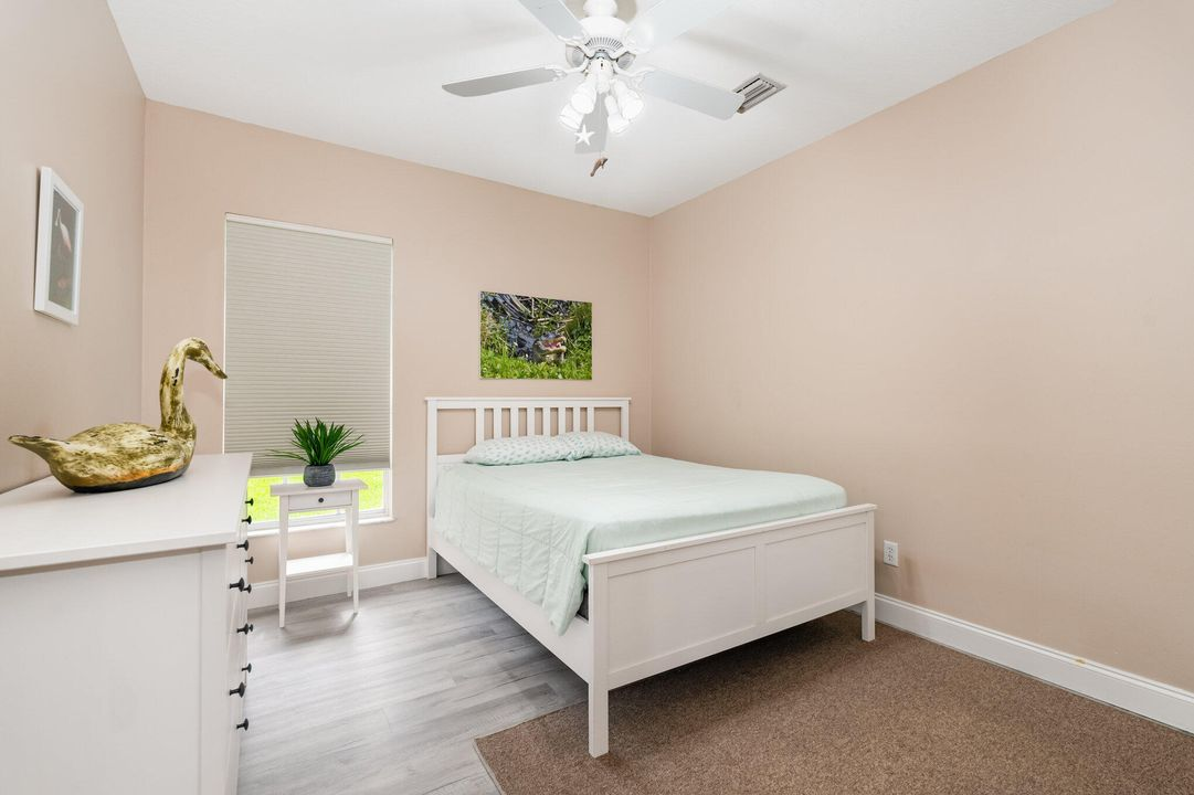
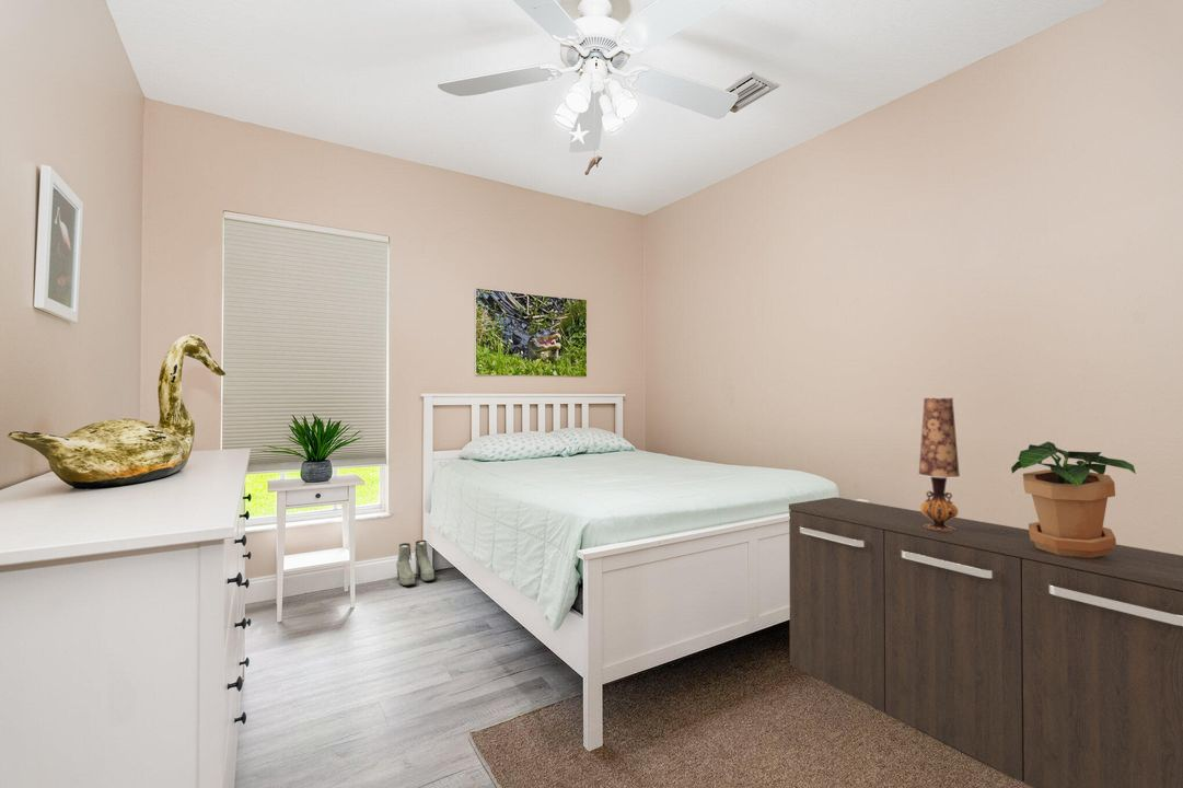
+ storage cabinet [788,496,1183,788]
+ table lamp [918,396,961,531]
+ boots [395,540,436,587]
+ potted plant [1010,441,1137,558]
